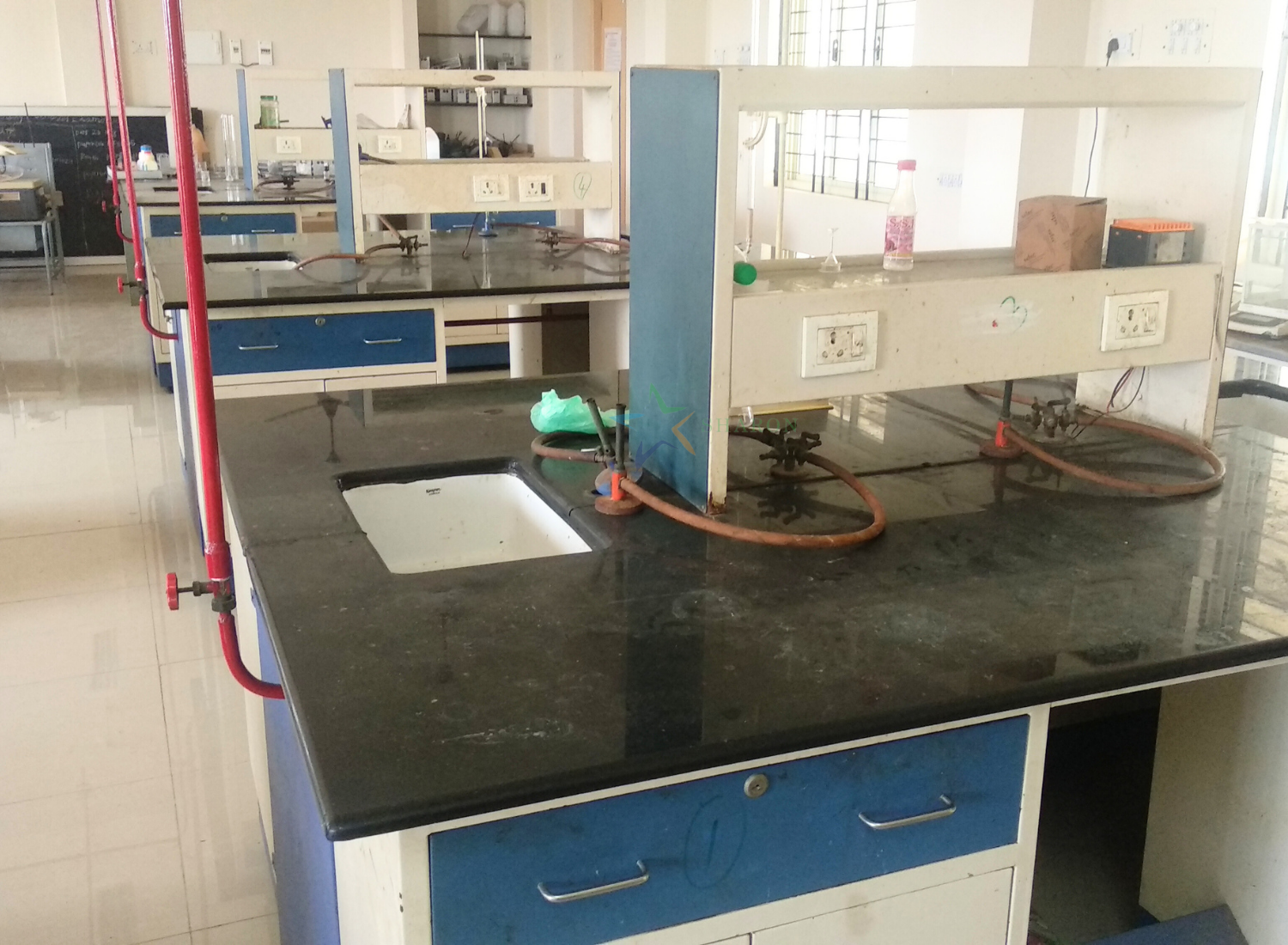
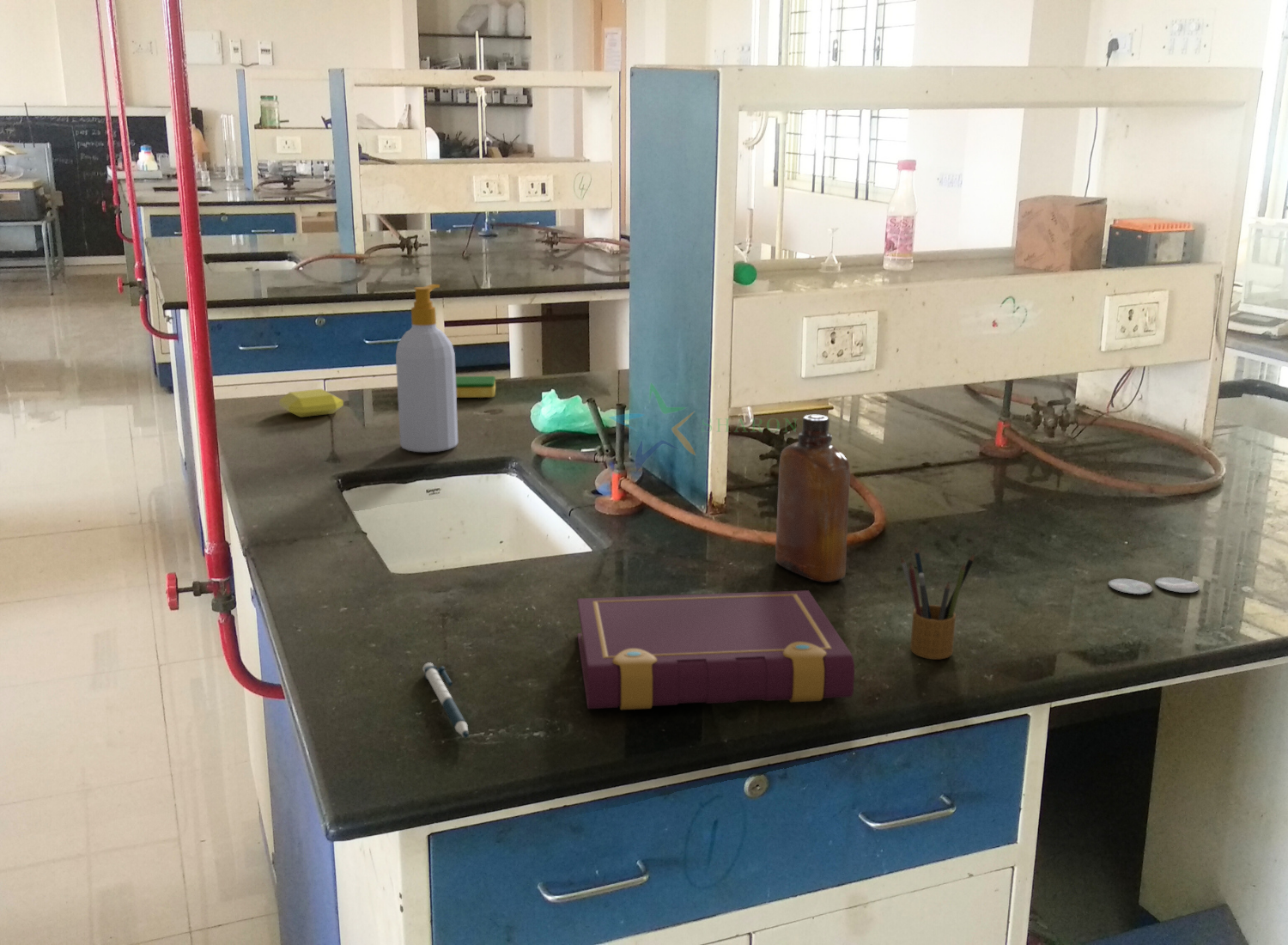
+ book [576,589,855,710]
+ soap bottle [395,283,459,454]
+ dish sponge [456,375,496,399]
+ pen [422,661,470,739]
+ petri dish [1108,576,1200,595]
+ pencil box [900,544,975,660]
+ soap bar [278,388,344,418]
+ flask [775,414,851,583]
